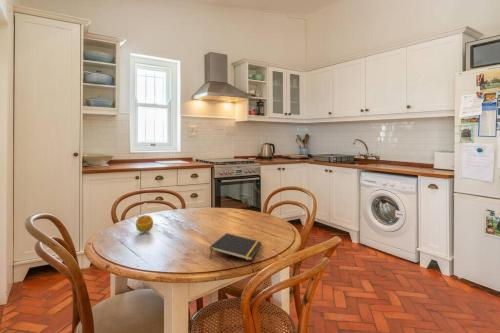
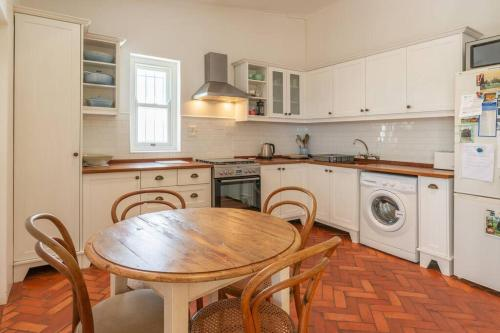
- notepad [209,232,262,261]
- fruit [135,214,154,234]
